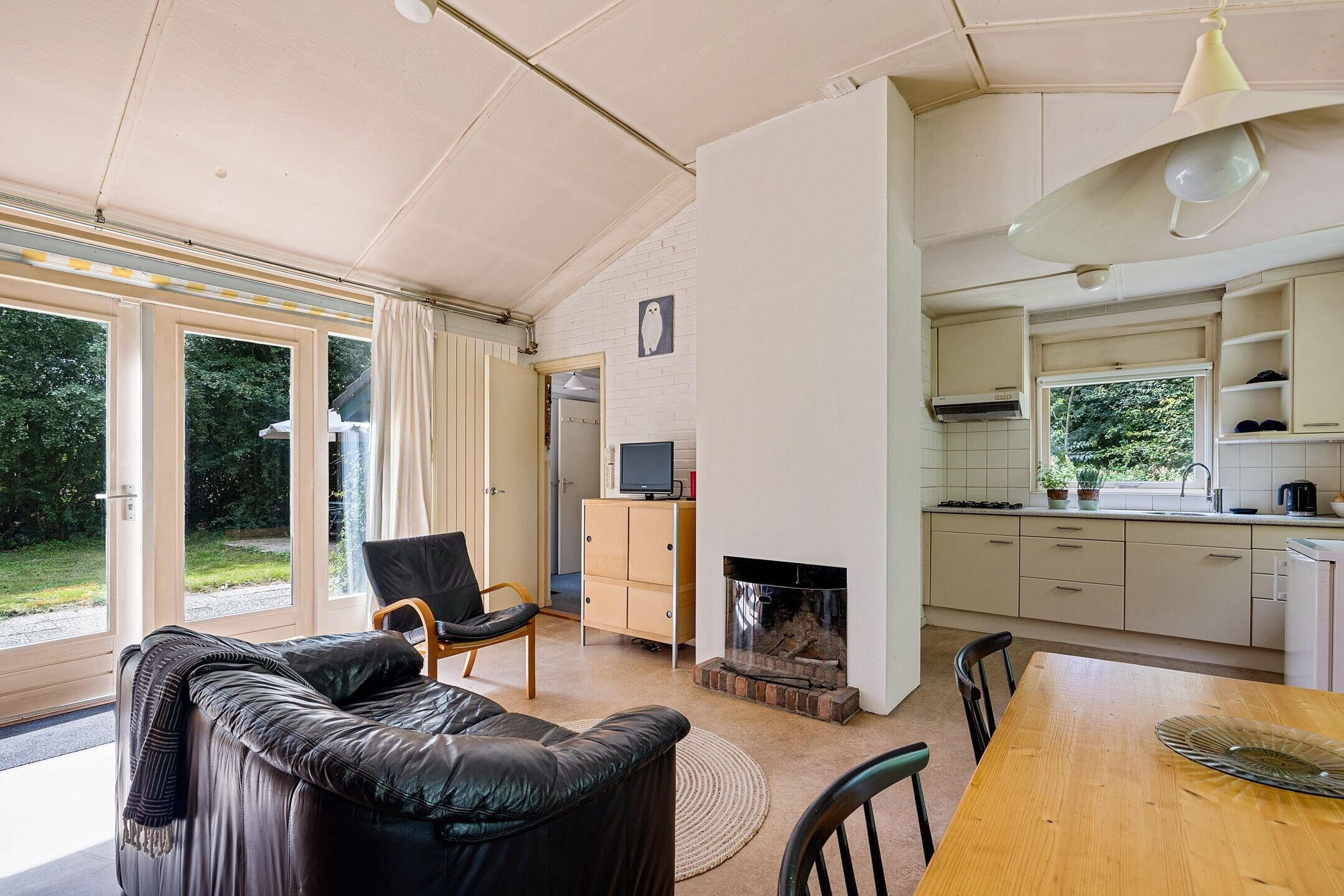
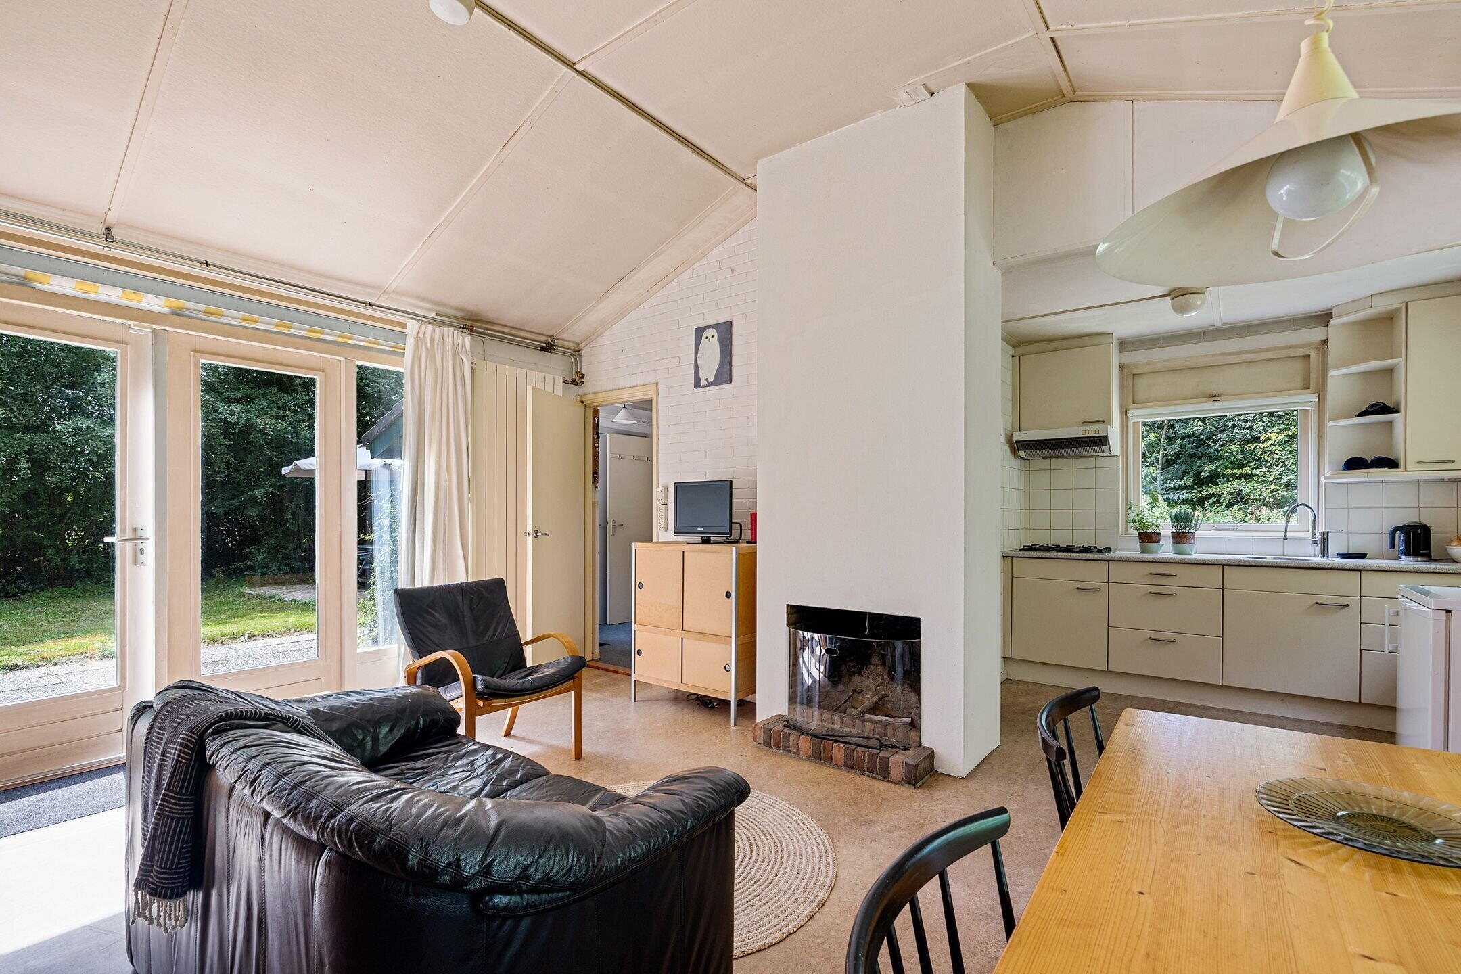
- eyeball [213,166,227,179]
